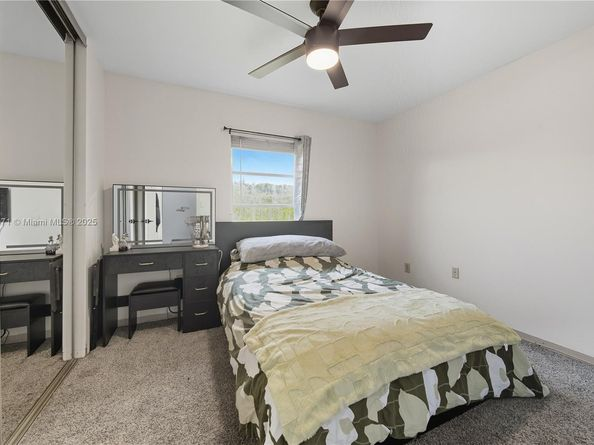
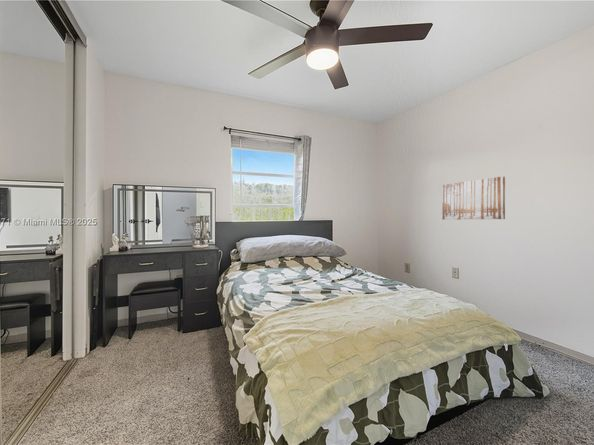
+ wall art [441,175,506,221]
